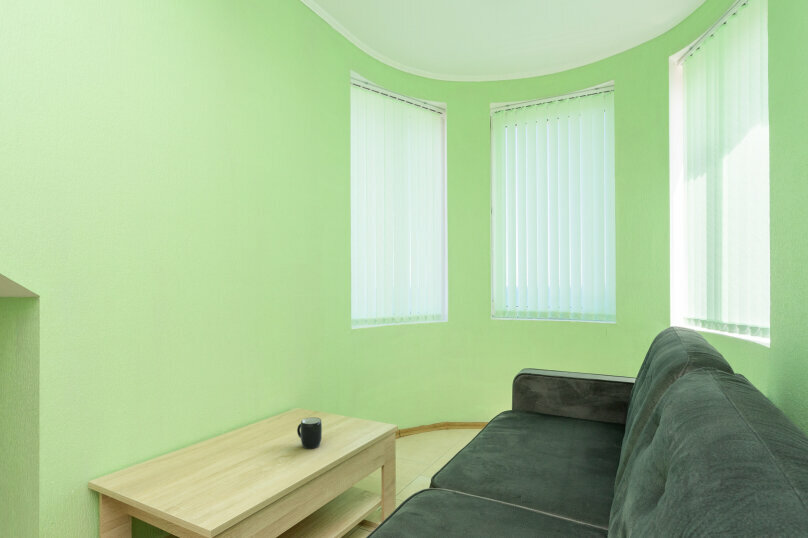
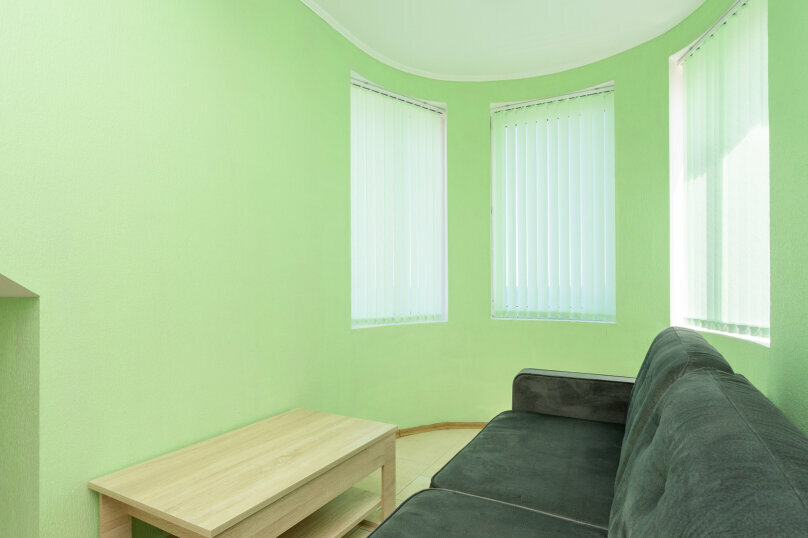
- mug [296,416,323,450]
